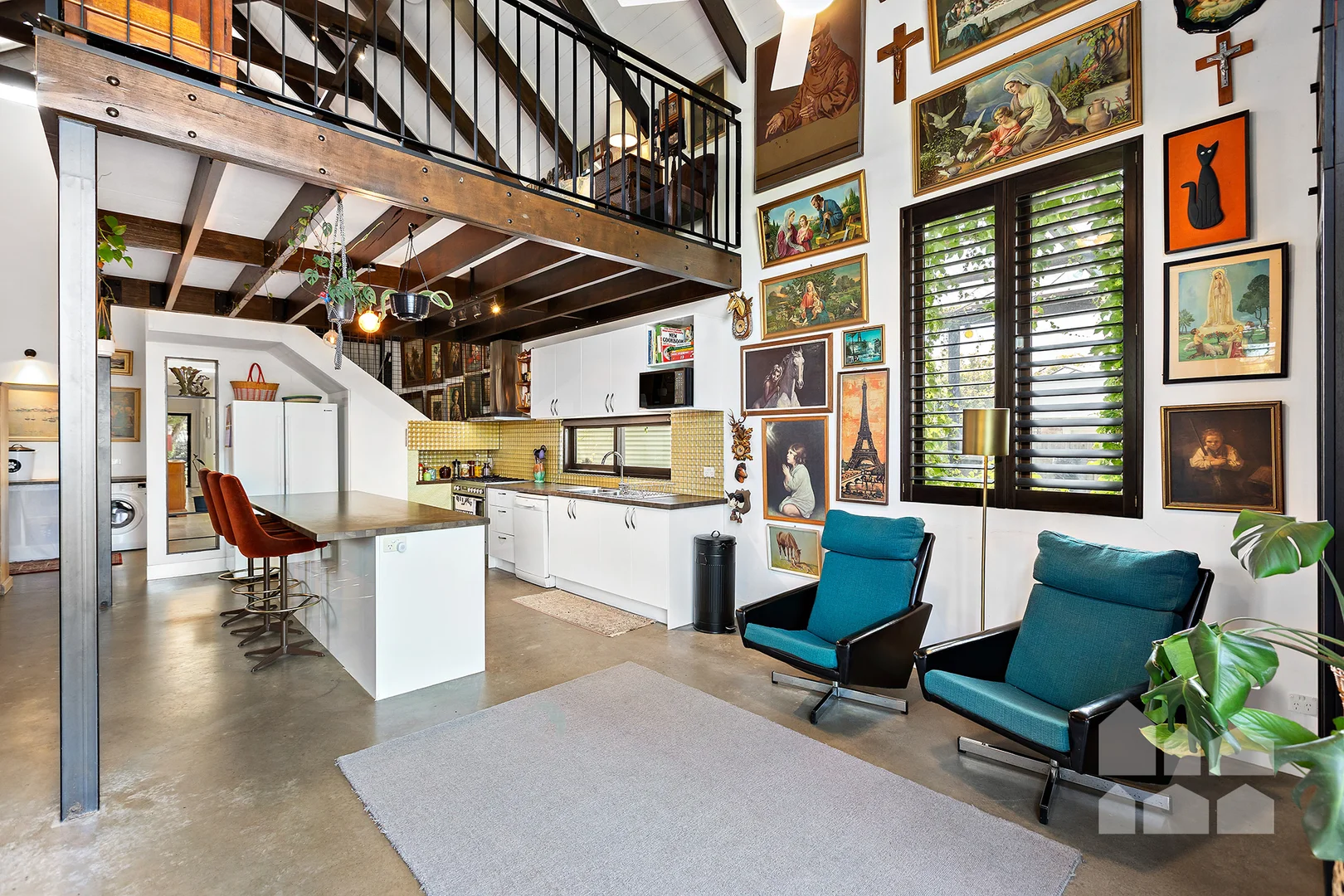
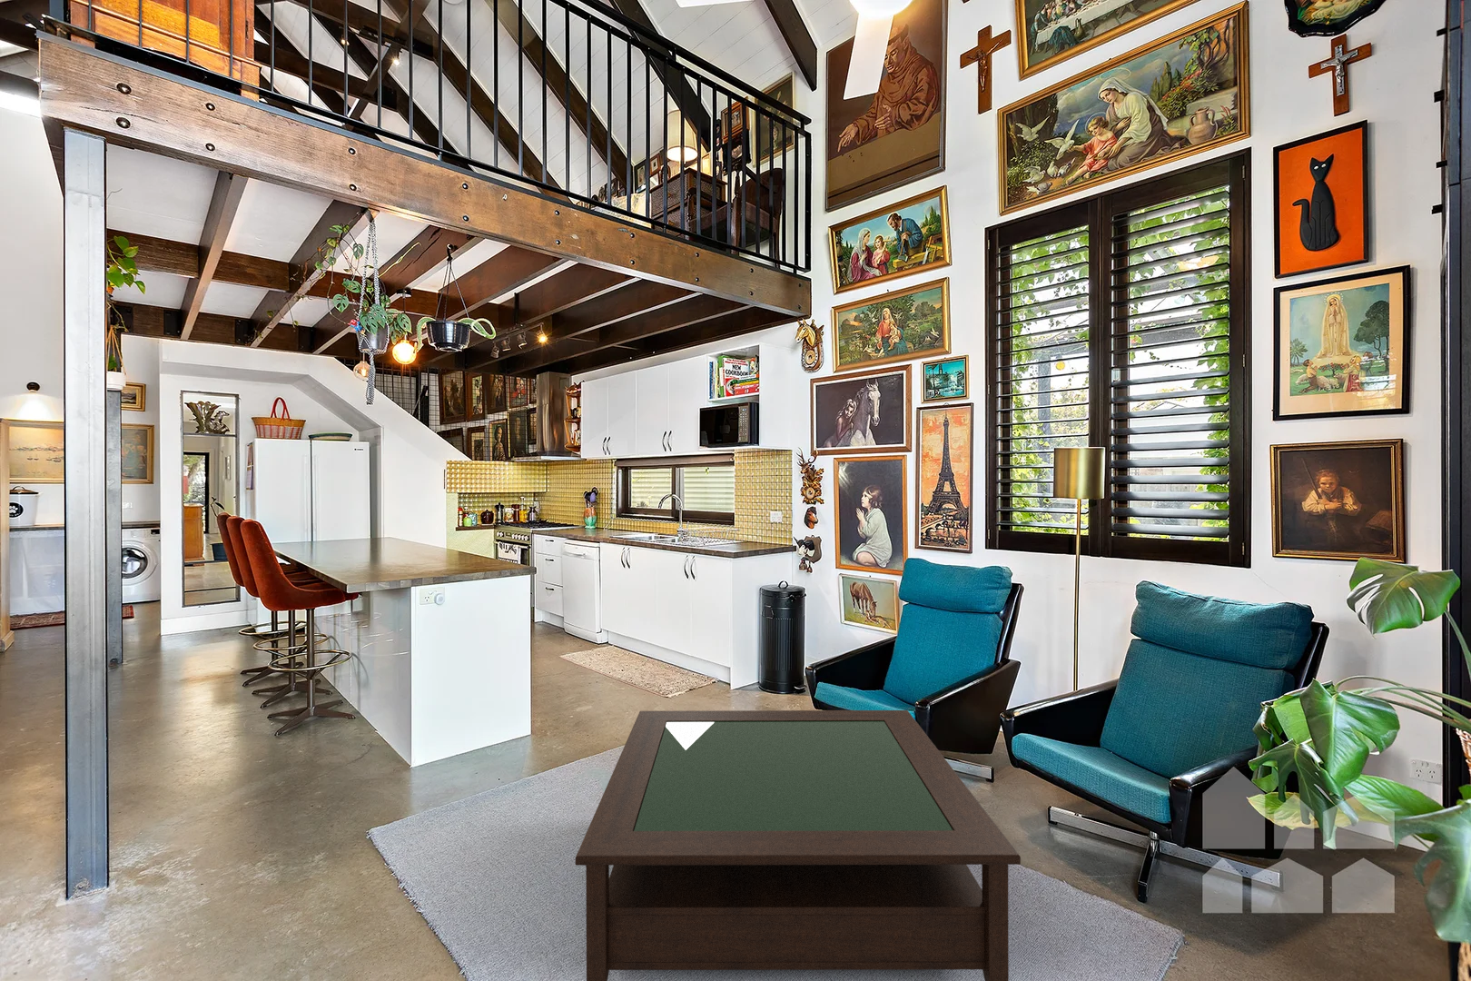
+ coffee table [575,709,1021,981]
